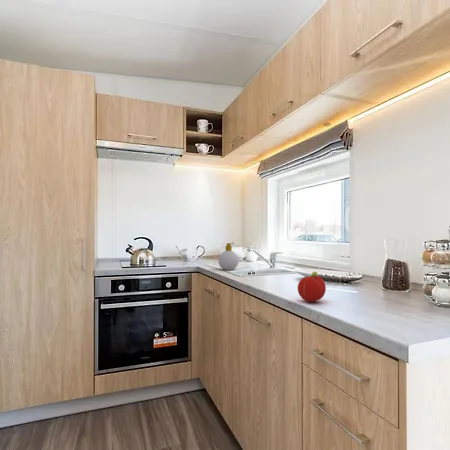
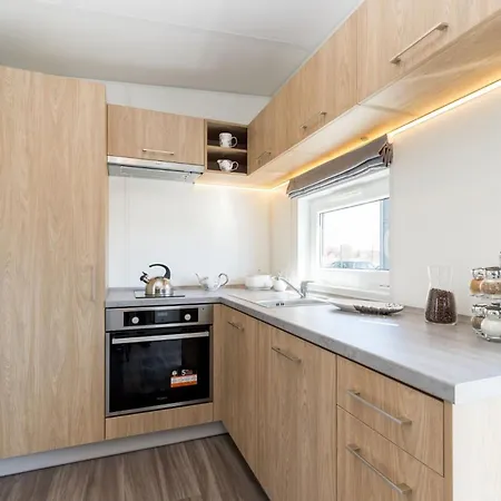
- fruit [297,271,327,303]
- soap bottle [217,242,240,271]
